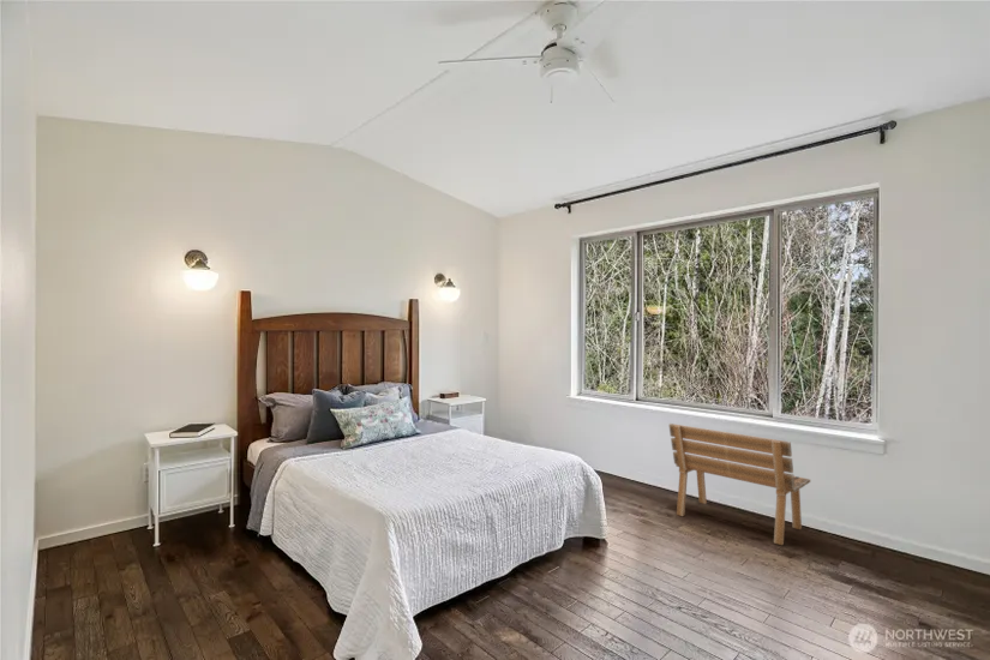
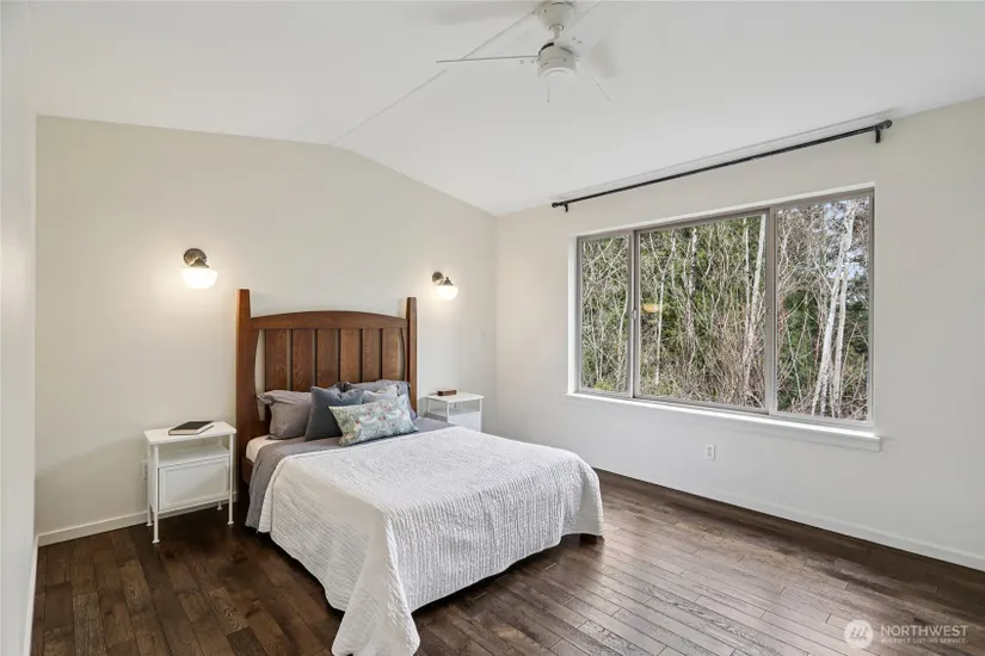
- bench [667,422,811,546]
